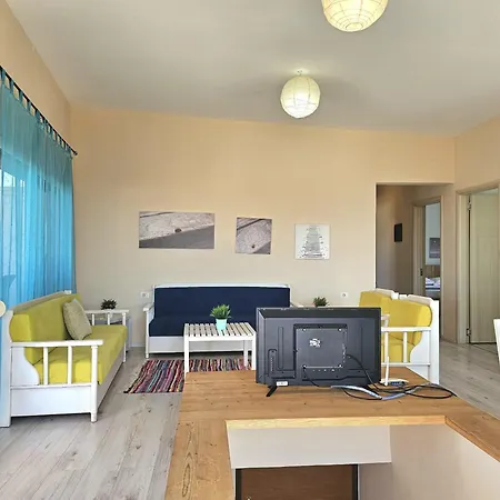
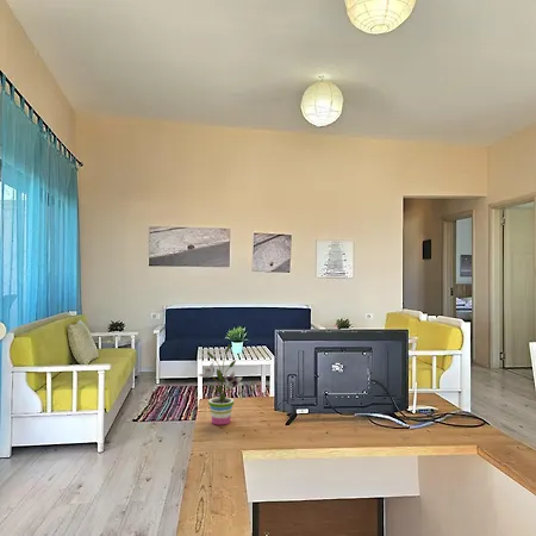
+ potted plant [198,343,244,426]
